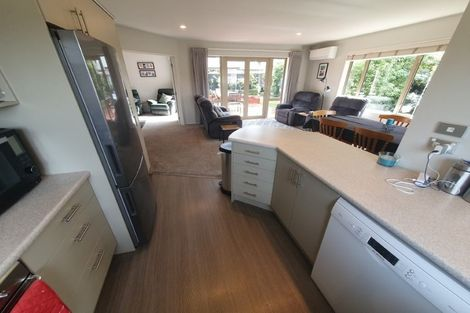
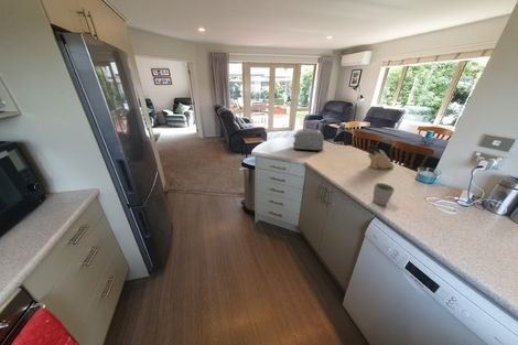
+ toaster [292,128,325,152]
+ knife block [366,142,396,170]
+ mug [373,182,396,206]
